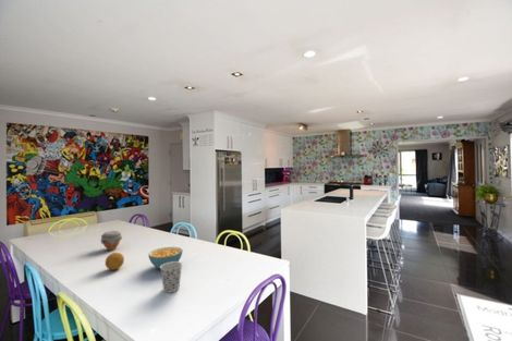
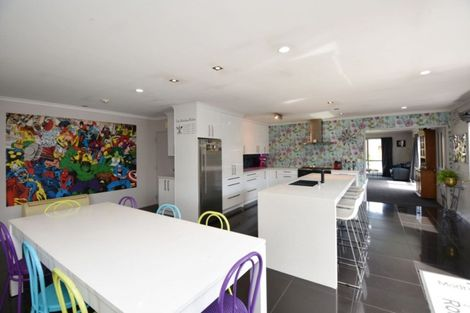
- cereal bowl [147,246,184,269]
- cup [159,261,183,294]
- fruit [105,252,125,271]
- jar [99,230,123,252]
